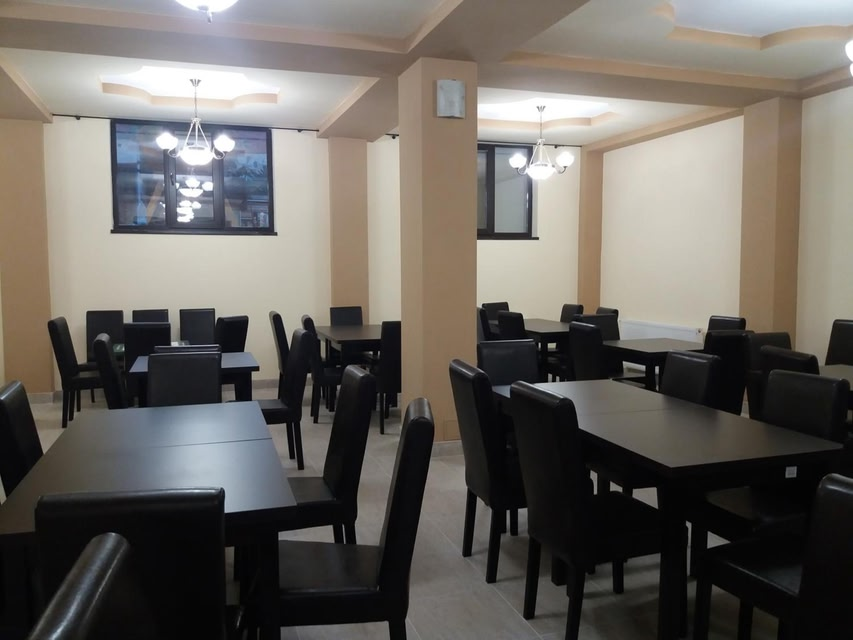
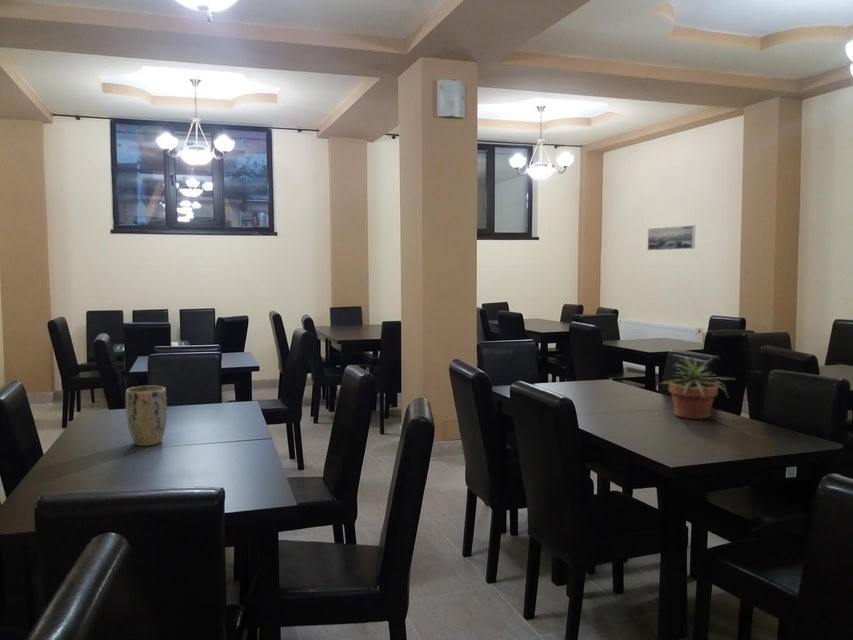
+ plant pot [125,385,168,447]
+ potted plant [654,356,735,420]
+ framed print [647,224,696,251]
